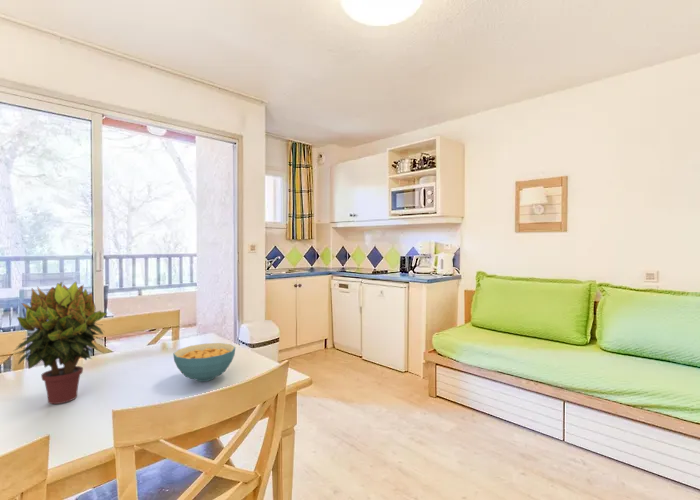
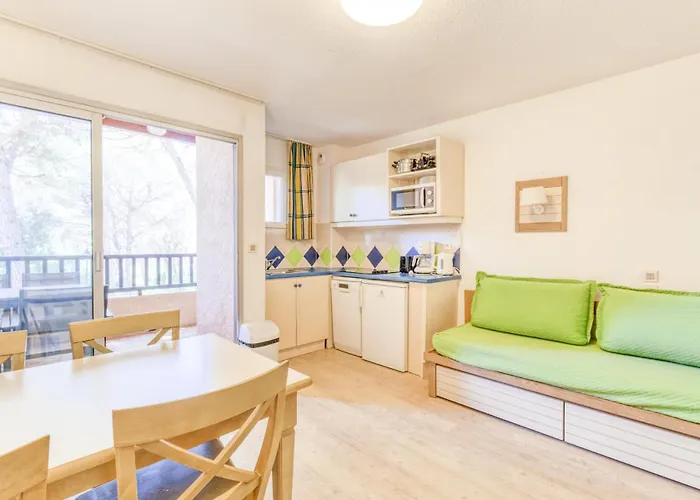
- cereal bowl [172,342,236,382]
- potted plant [13,281,110,405]
